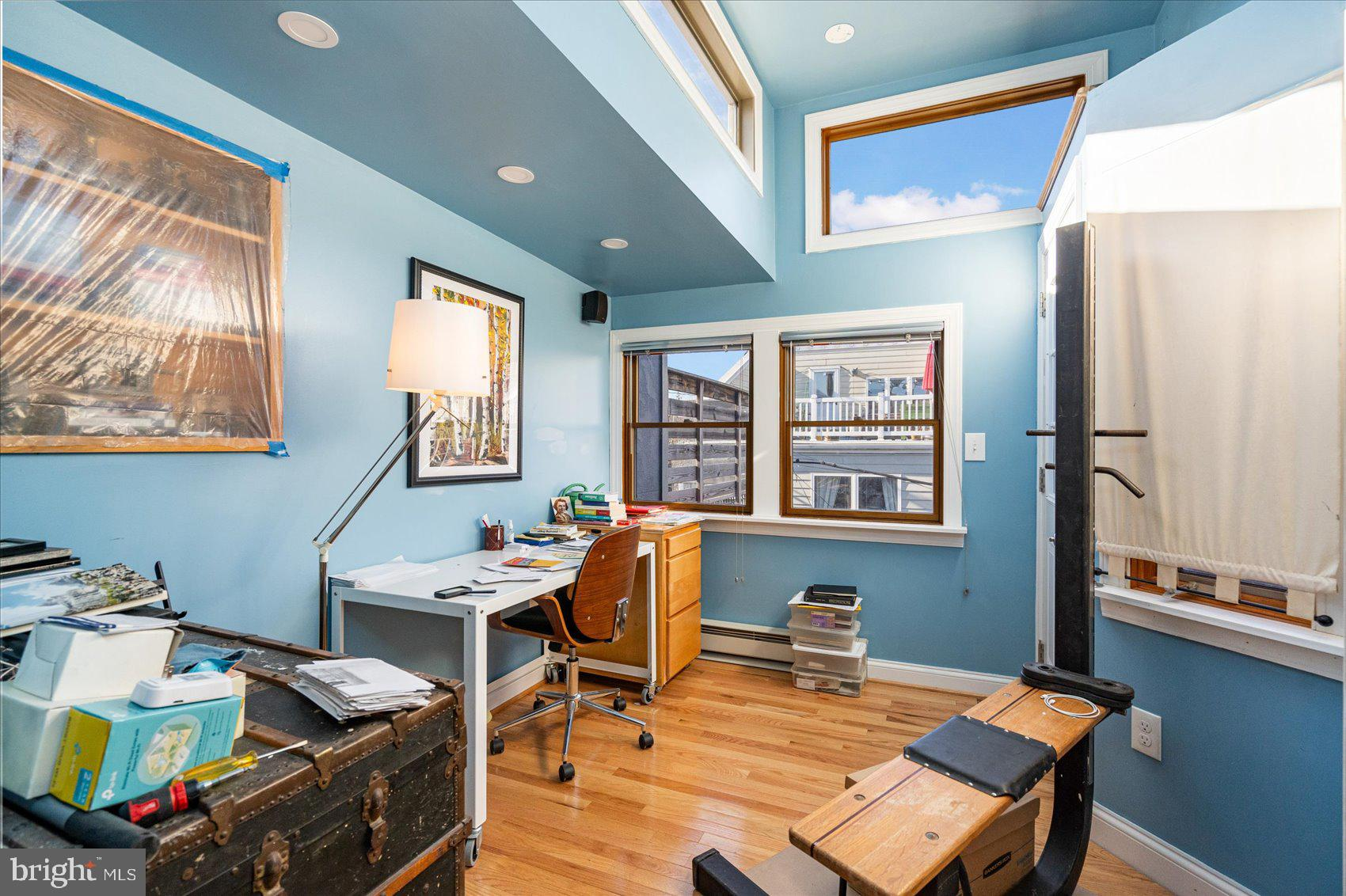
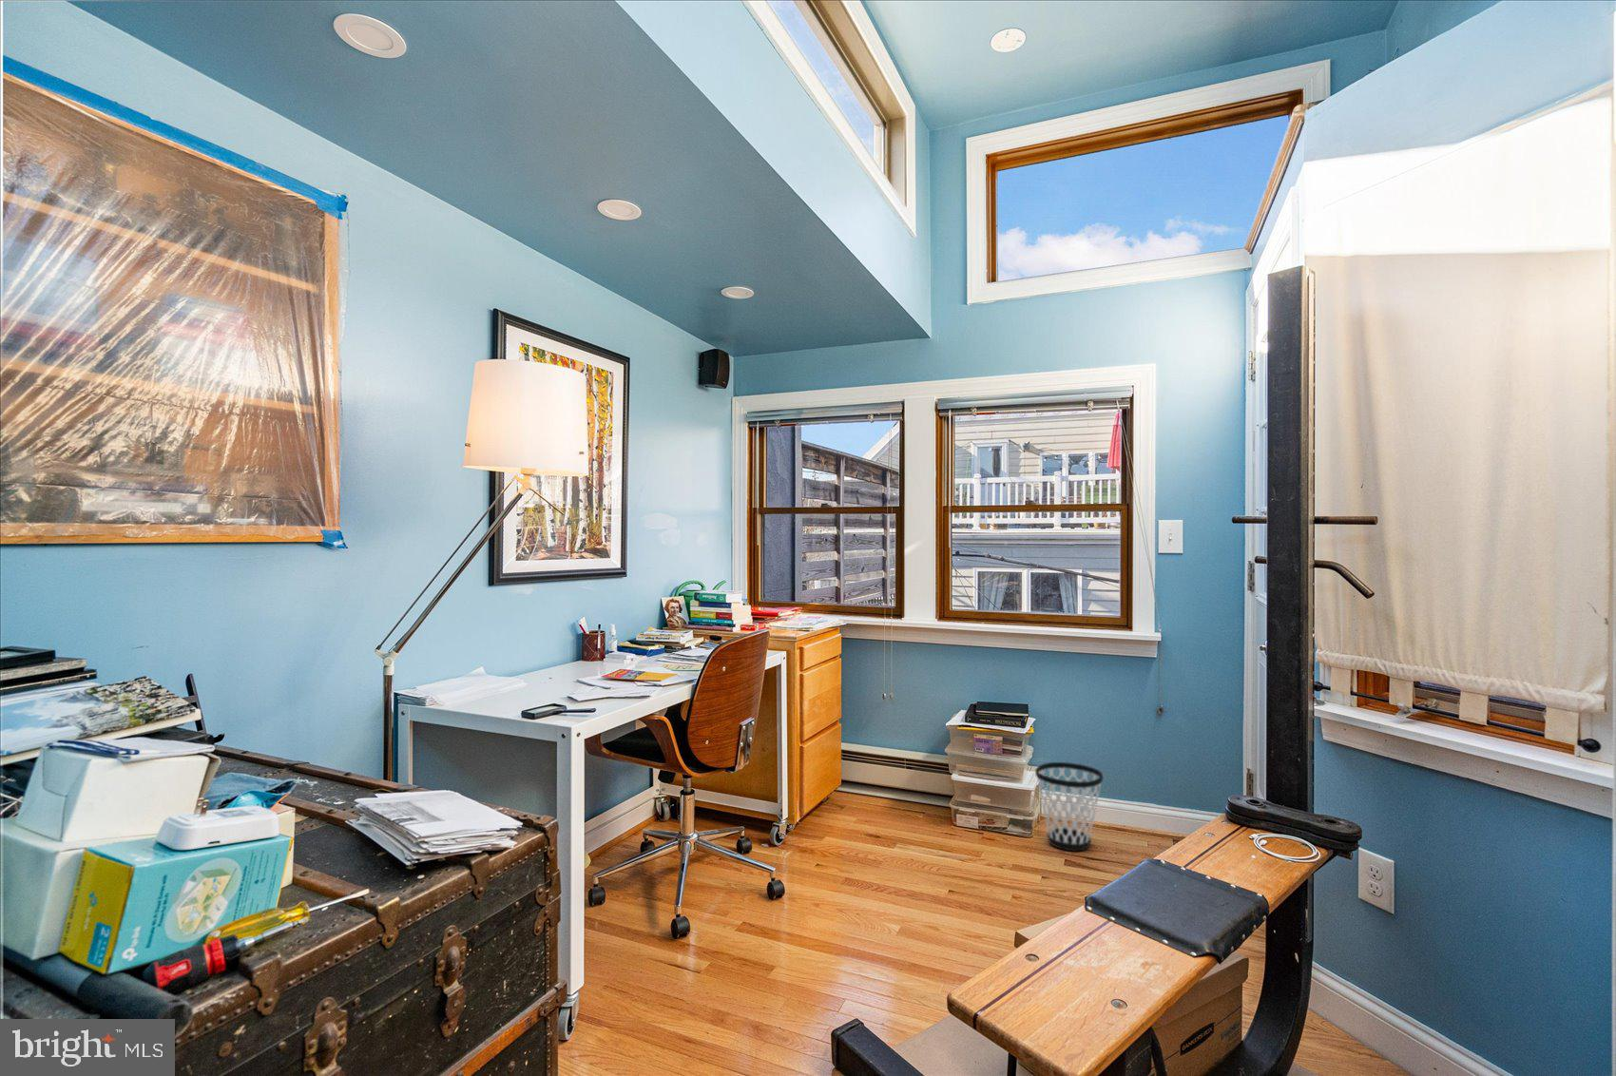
+ wastebasket [1034,761,1103,853]
